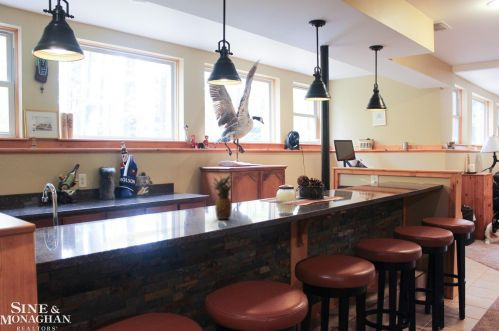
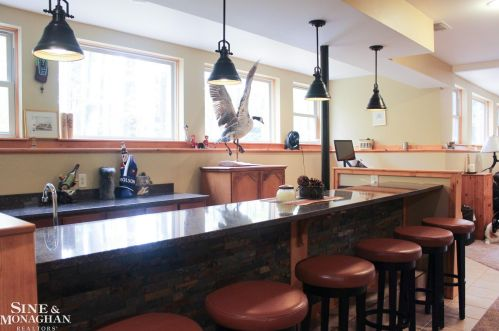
- fruit [208,172,236,221]
